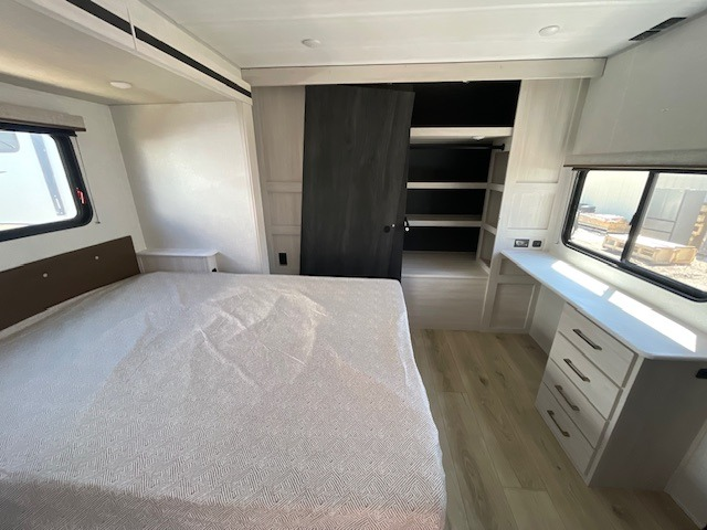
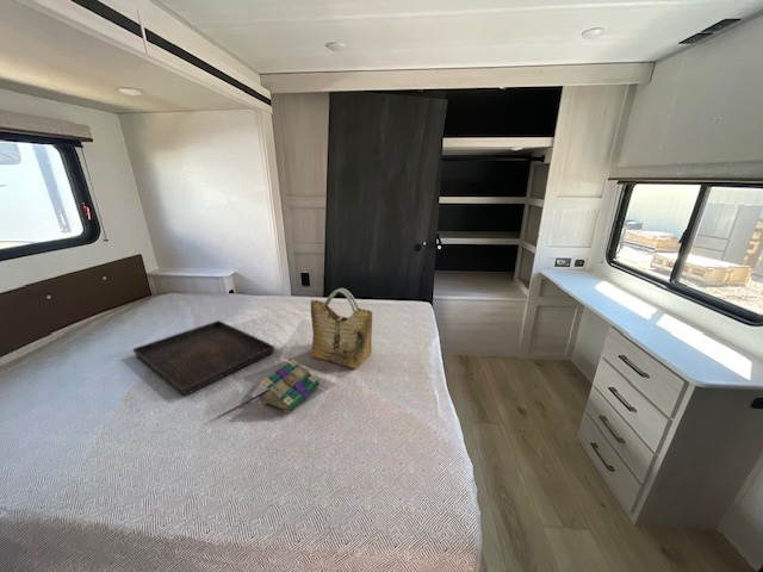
+ grocery bag [310,287,373,369]
+ book [260,359,321,415]
+ serving tray [131,319,277,397]
